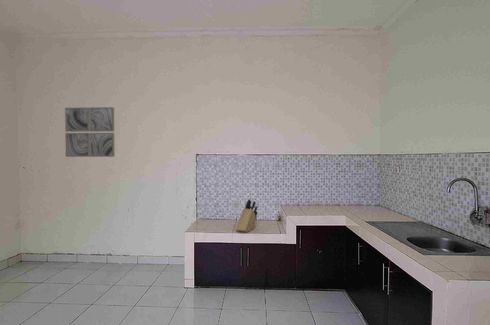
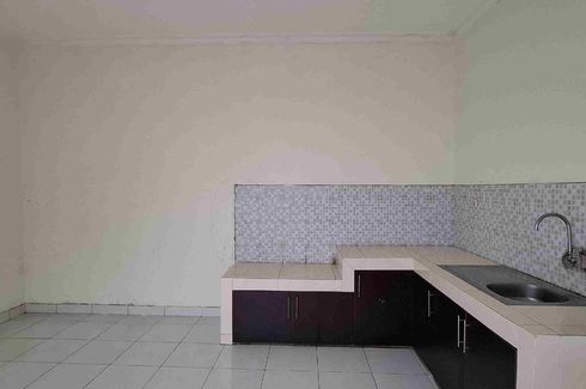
- wall art [64,106,116,158]
- knife block [235,198,259,234]
